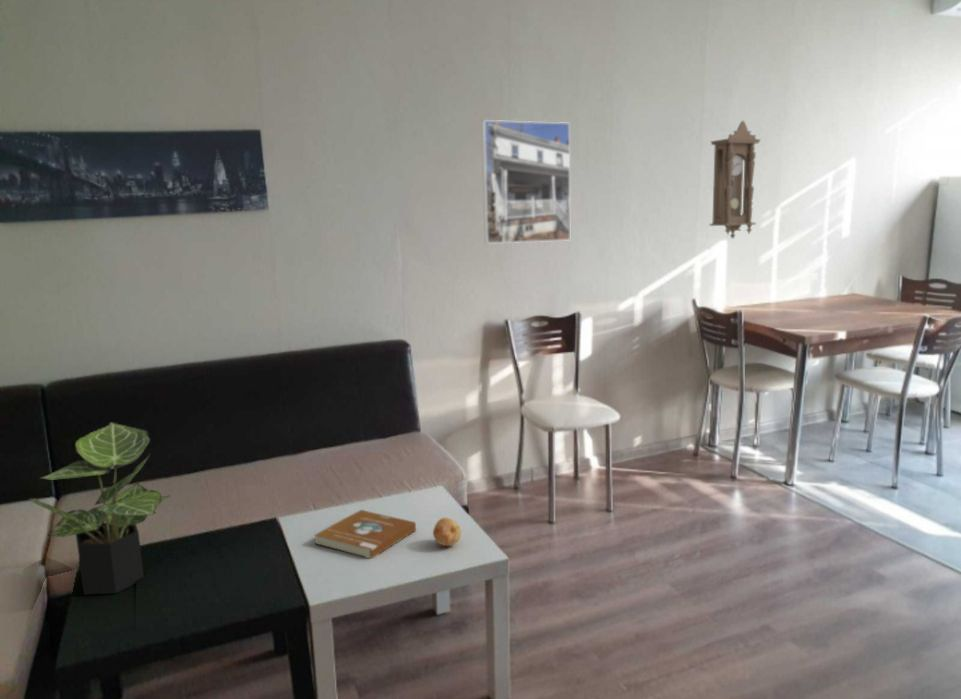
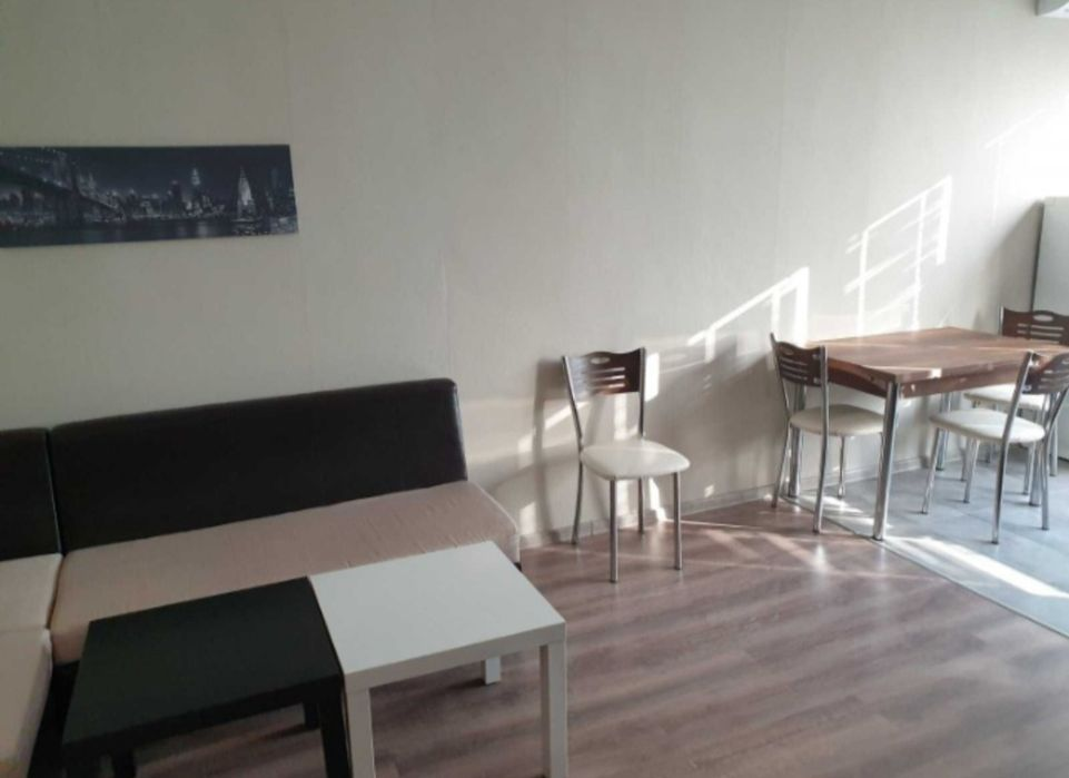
- fruit [432,517,462,547]
- pendulum clock [709,120,761,240]
- potted plant [27,421,171,596]
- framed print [480,119,571,245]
- book [314,509,417,560]
